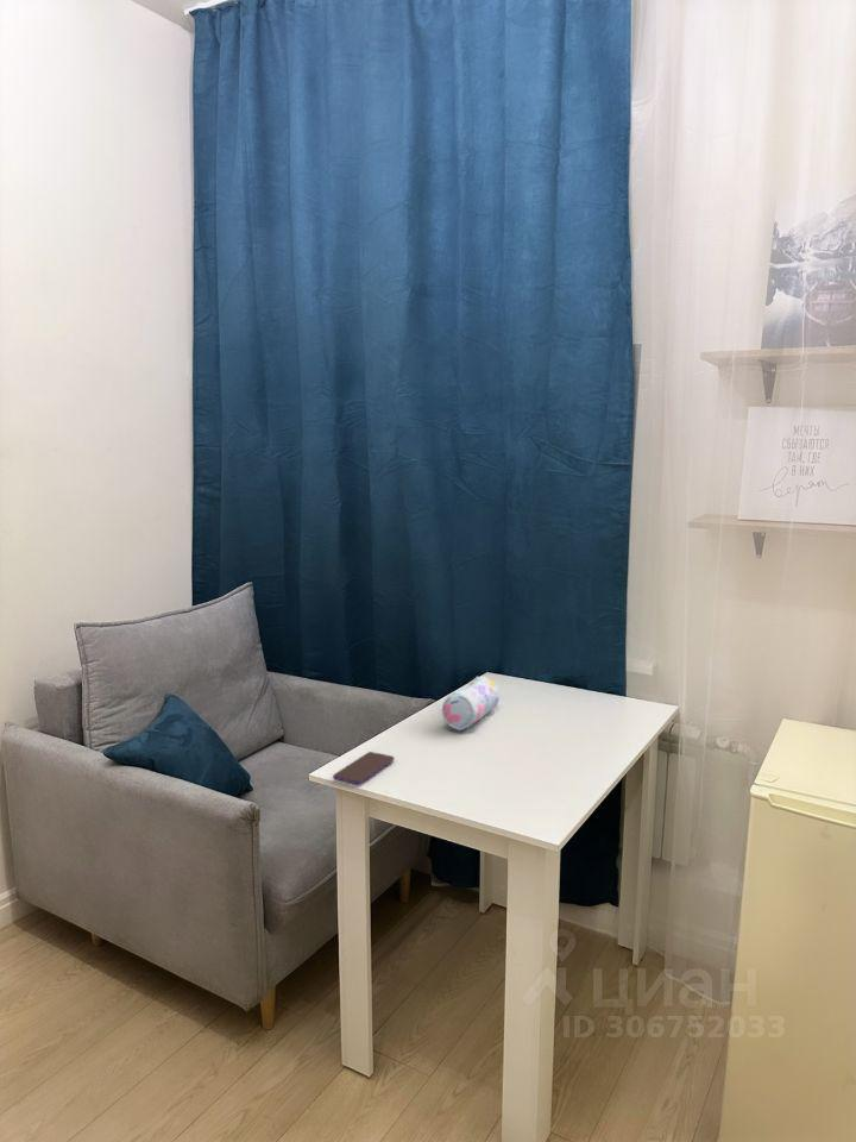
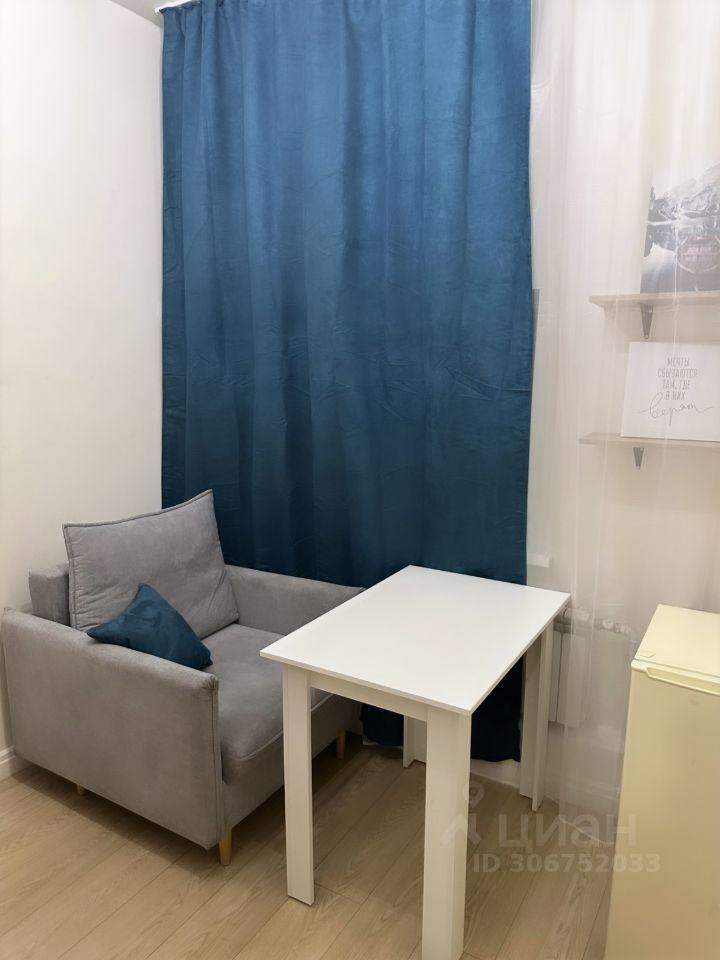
- pencil case [441,674,501,732]
- smartphone [332,751,396,785]
